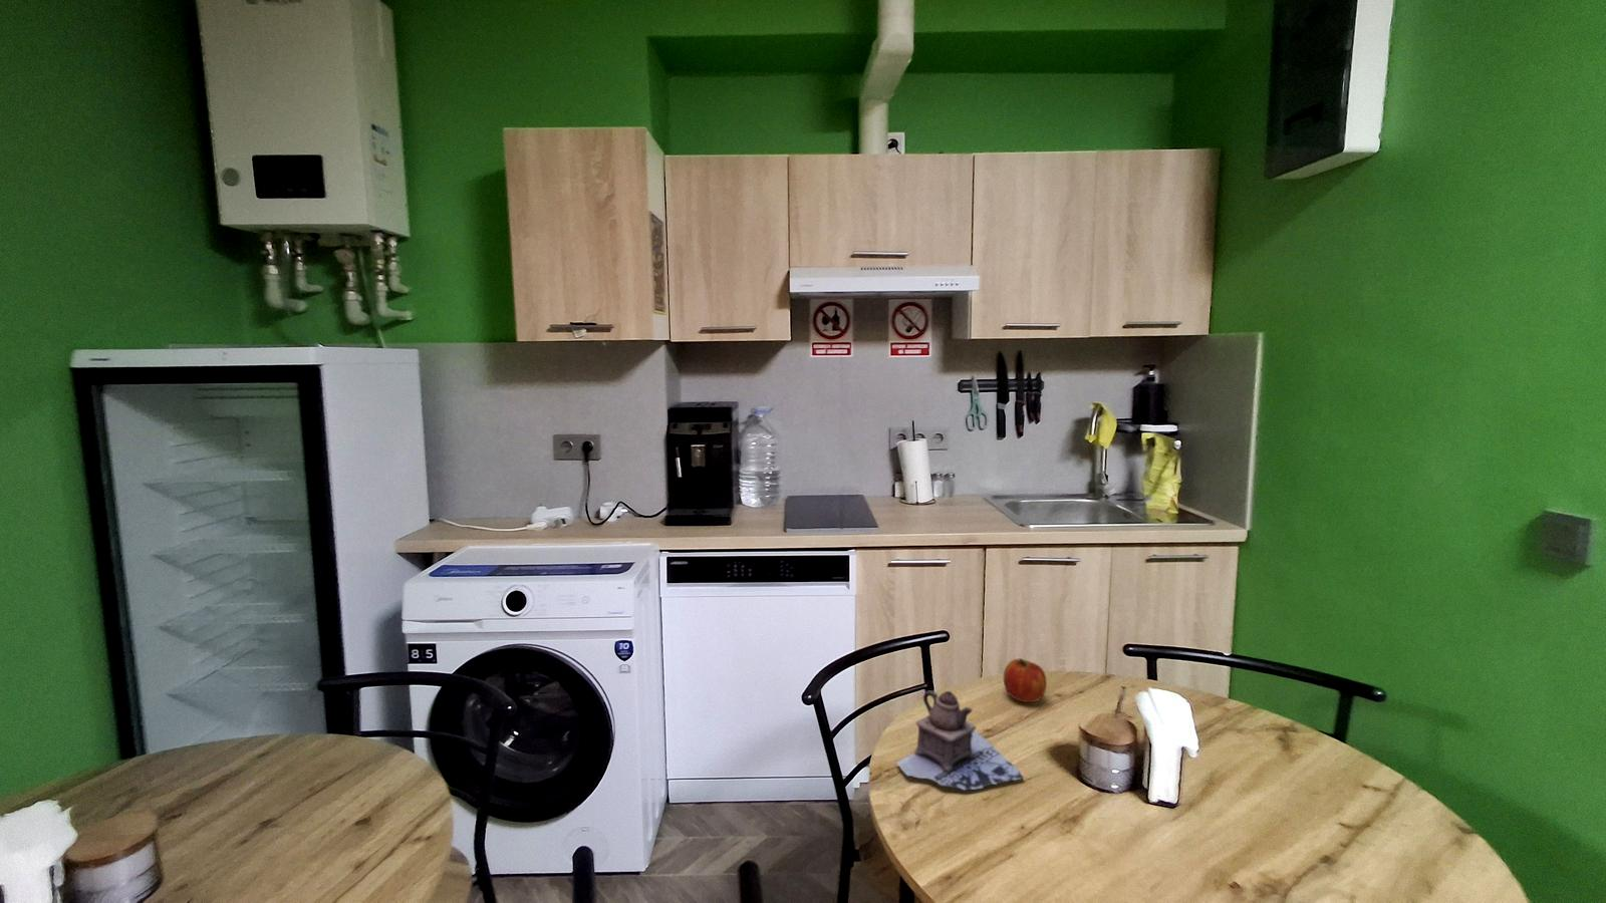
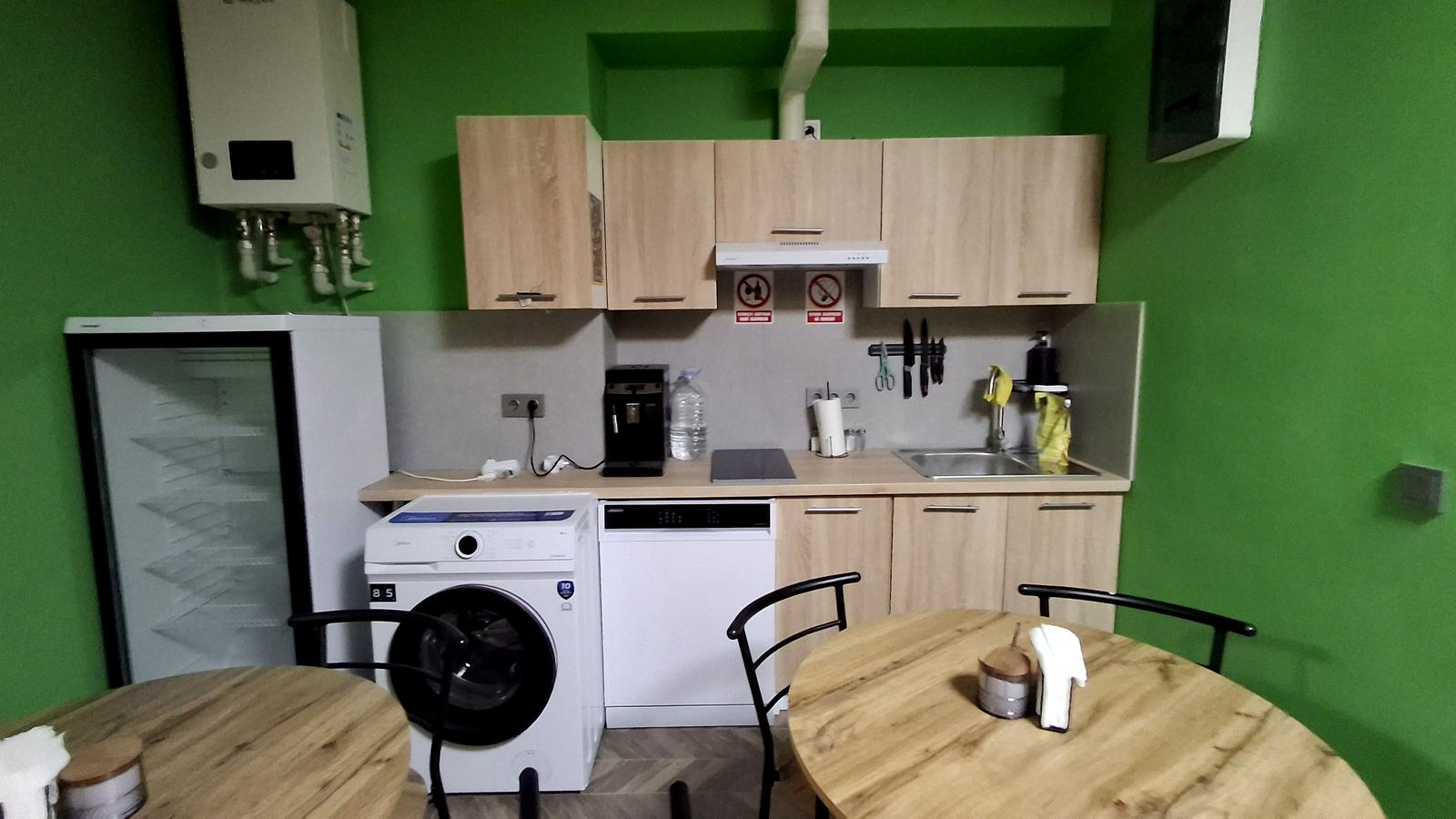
- fruit [1003,657,1048,703]
- teapot [896,689,1025,792]
